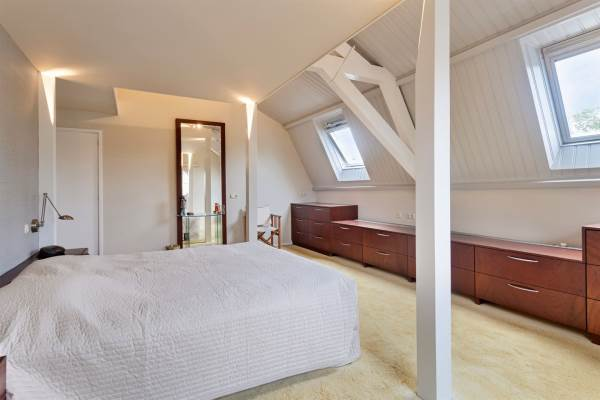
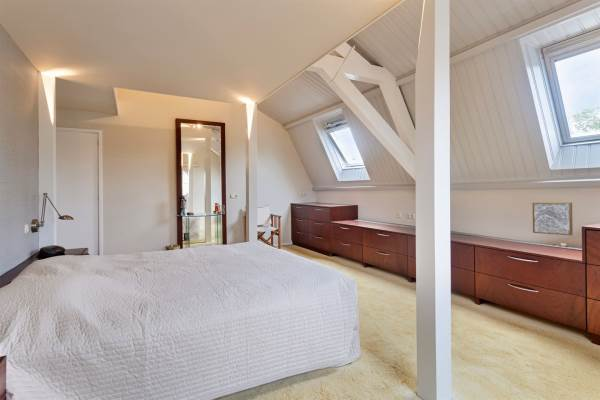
+ wall art [531,202,574,236]
